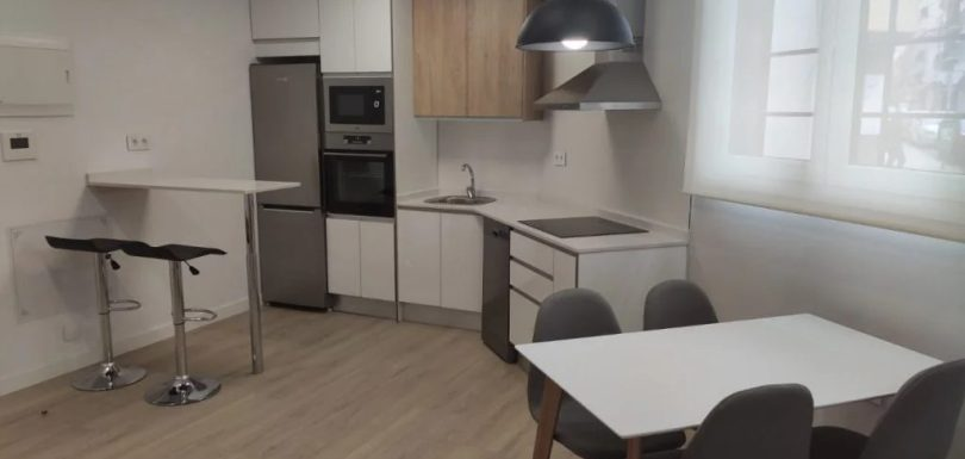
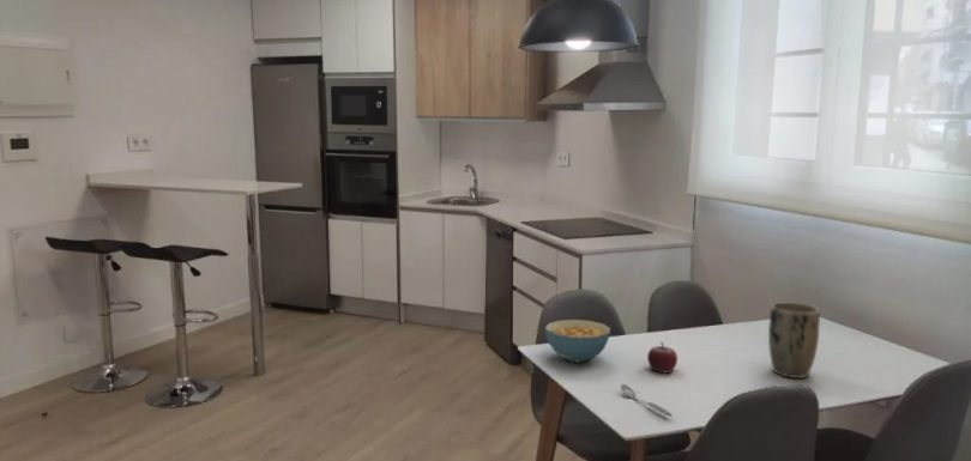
+ cereal bowl [544,319,611,363]
+ plant pot [767,302,821,380]
+ fruit [646,341,679,374]
+ spoon [620,383,674,418]
